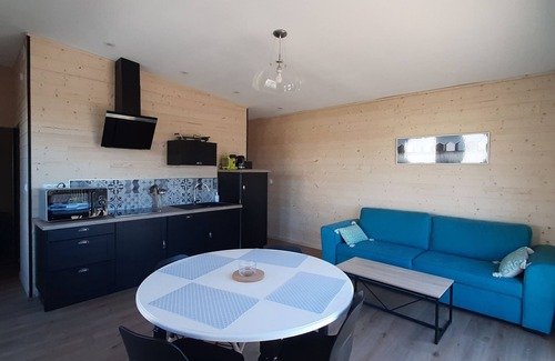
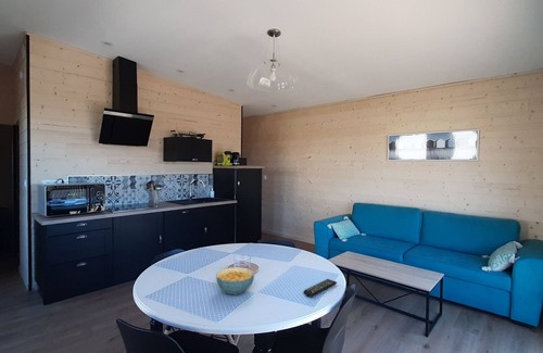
+ cereal bowl [215,266,255,297]
+ remote control [303,278,338,298]
